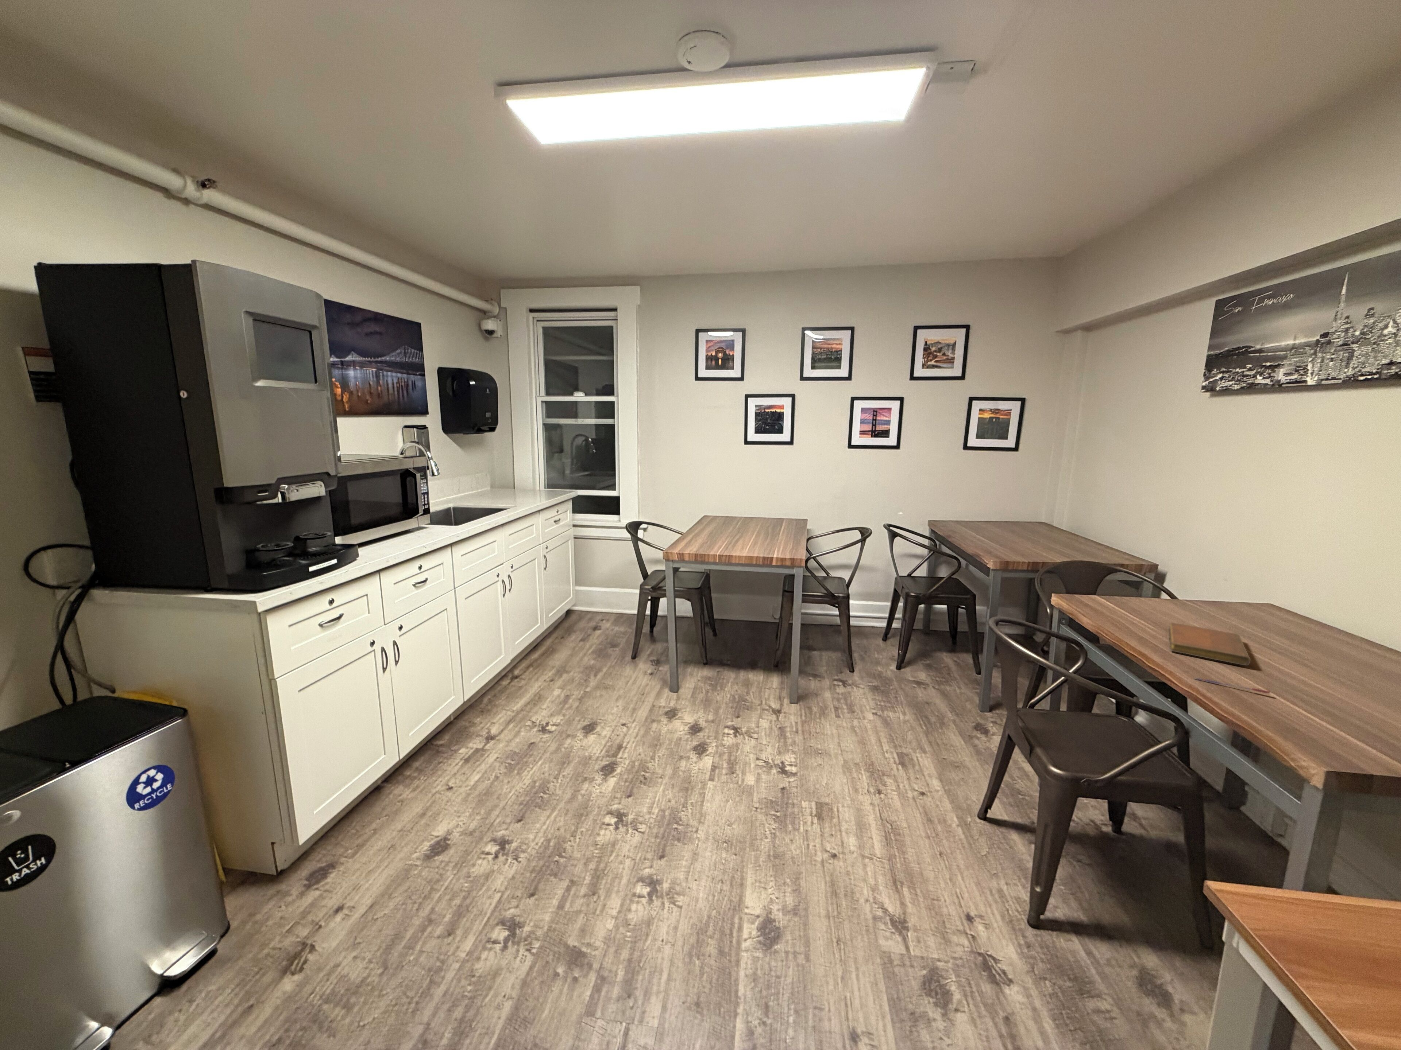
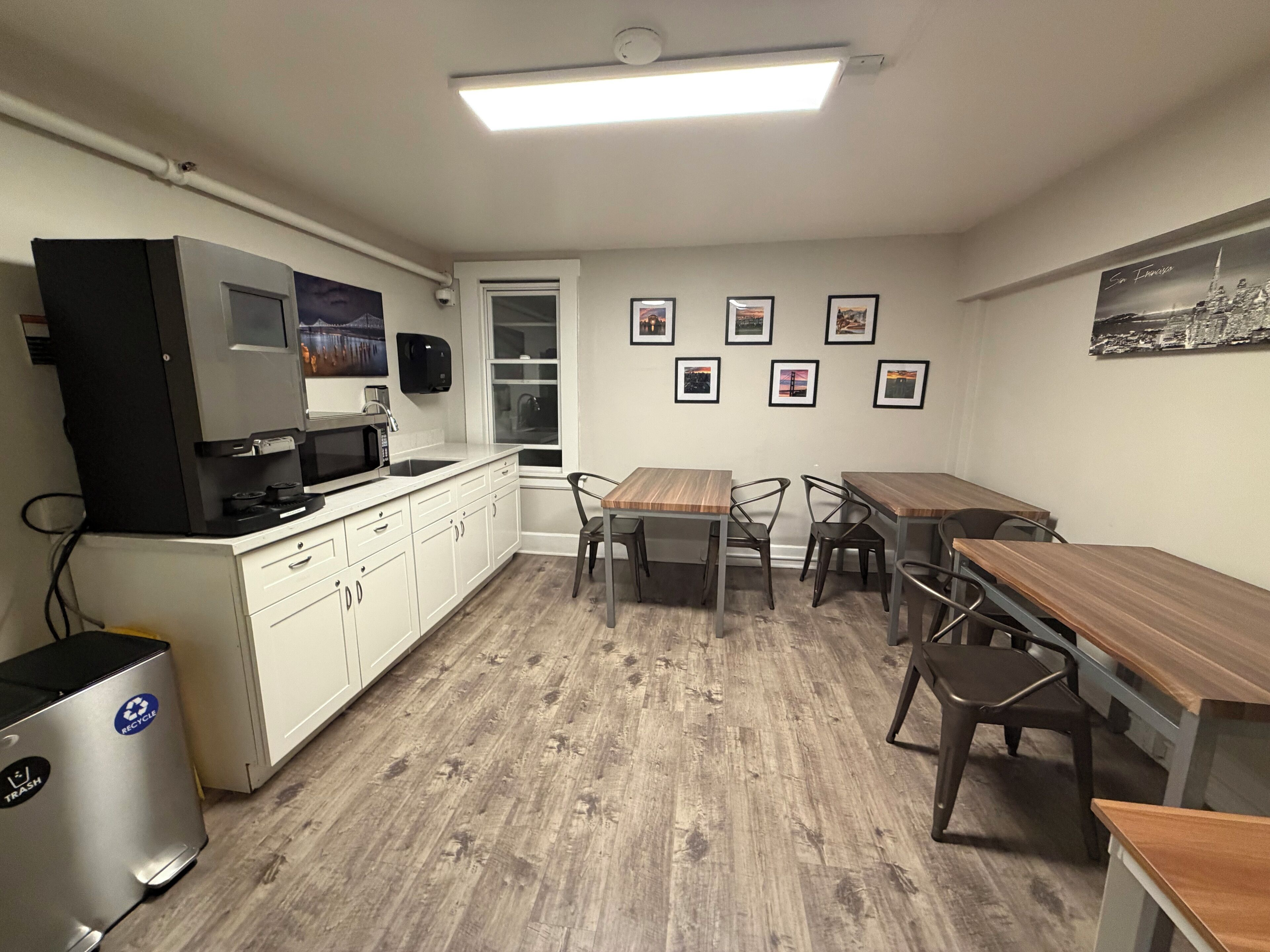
- notebook [1168,622,1251,666]
- pen [1194,677,1271,694]
